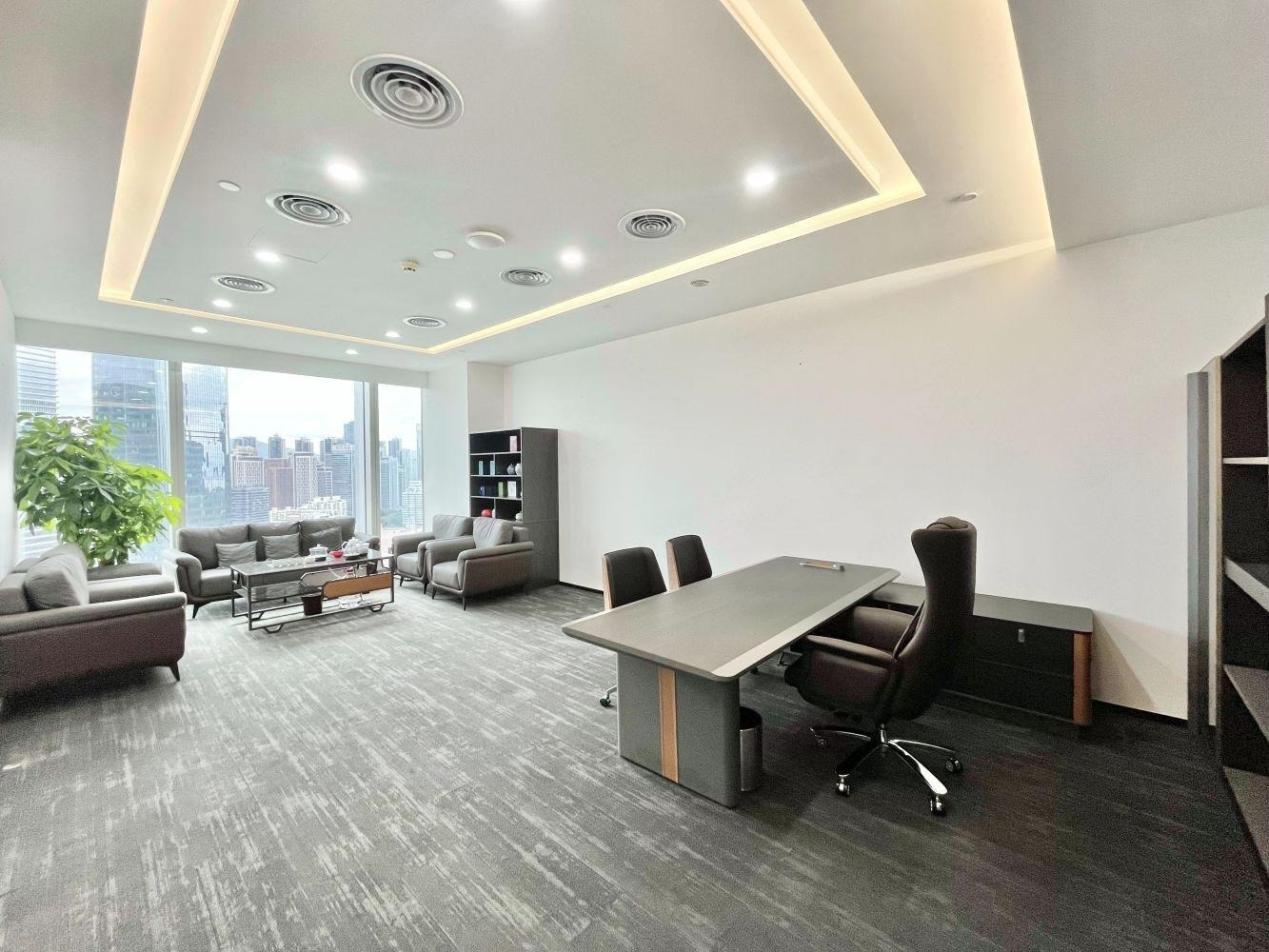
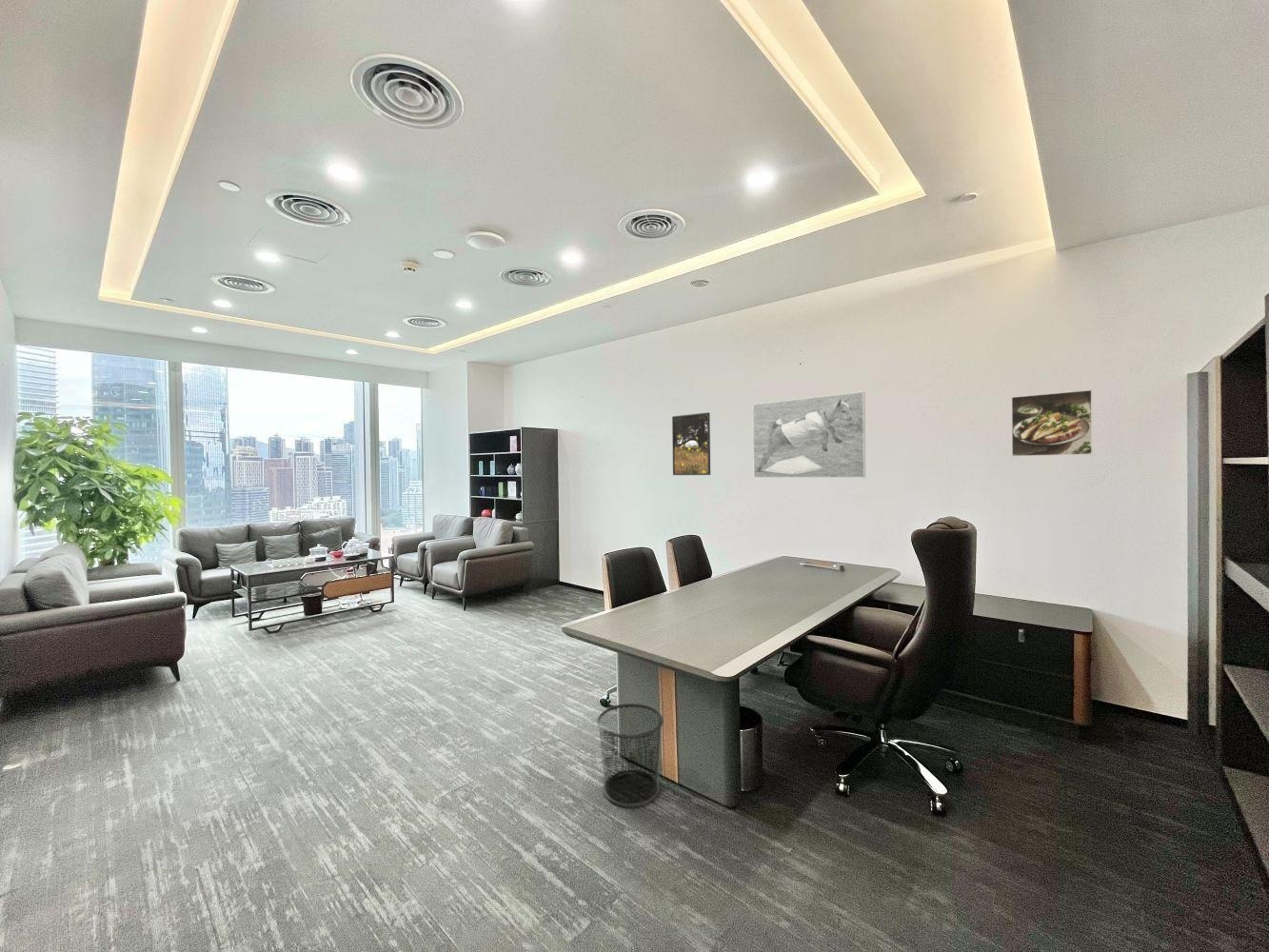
+ waste bin [596,703,664,808]
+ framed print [752,390,866,479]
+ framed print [1010,388,1094,457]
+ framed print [671,411,711,476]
